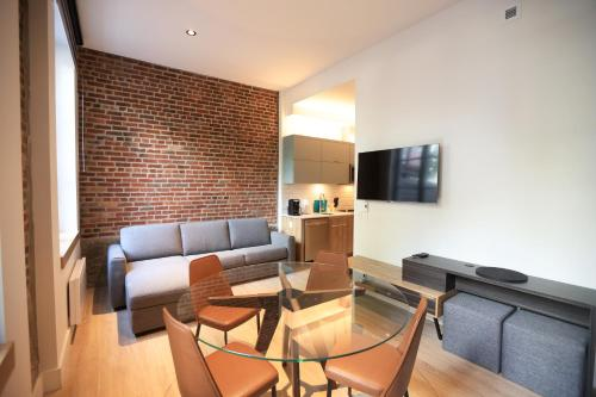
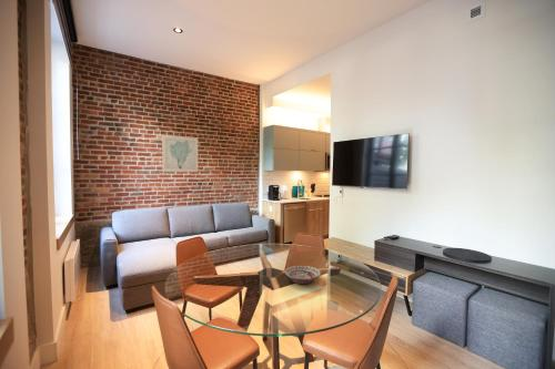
+ wall art [161,134,199,173]
+ decorative bowl [283,264,322,285]
